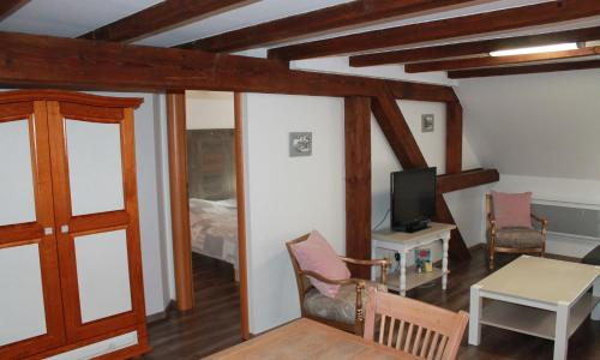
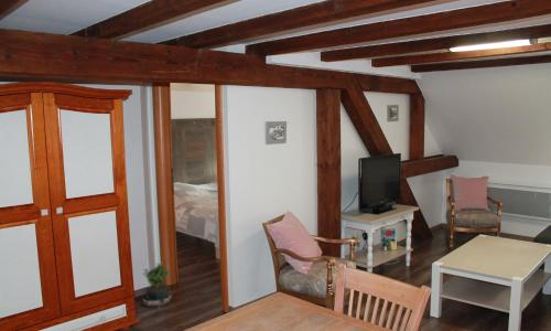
+ potted plant [141,260,173,311]
